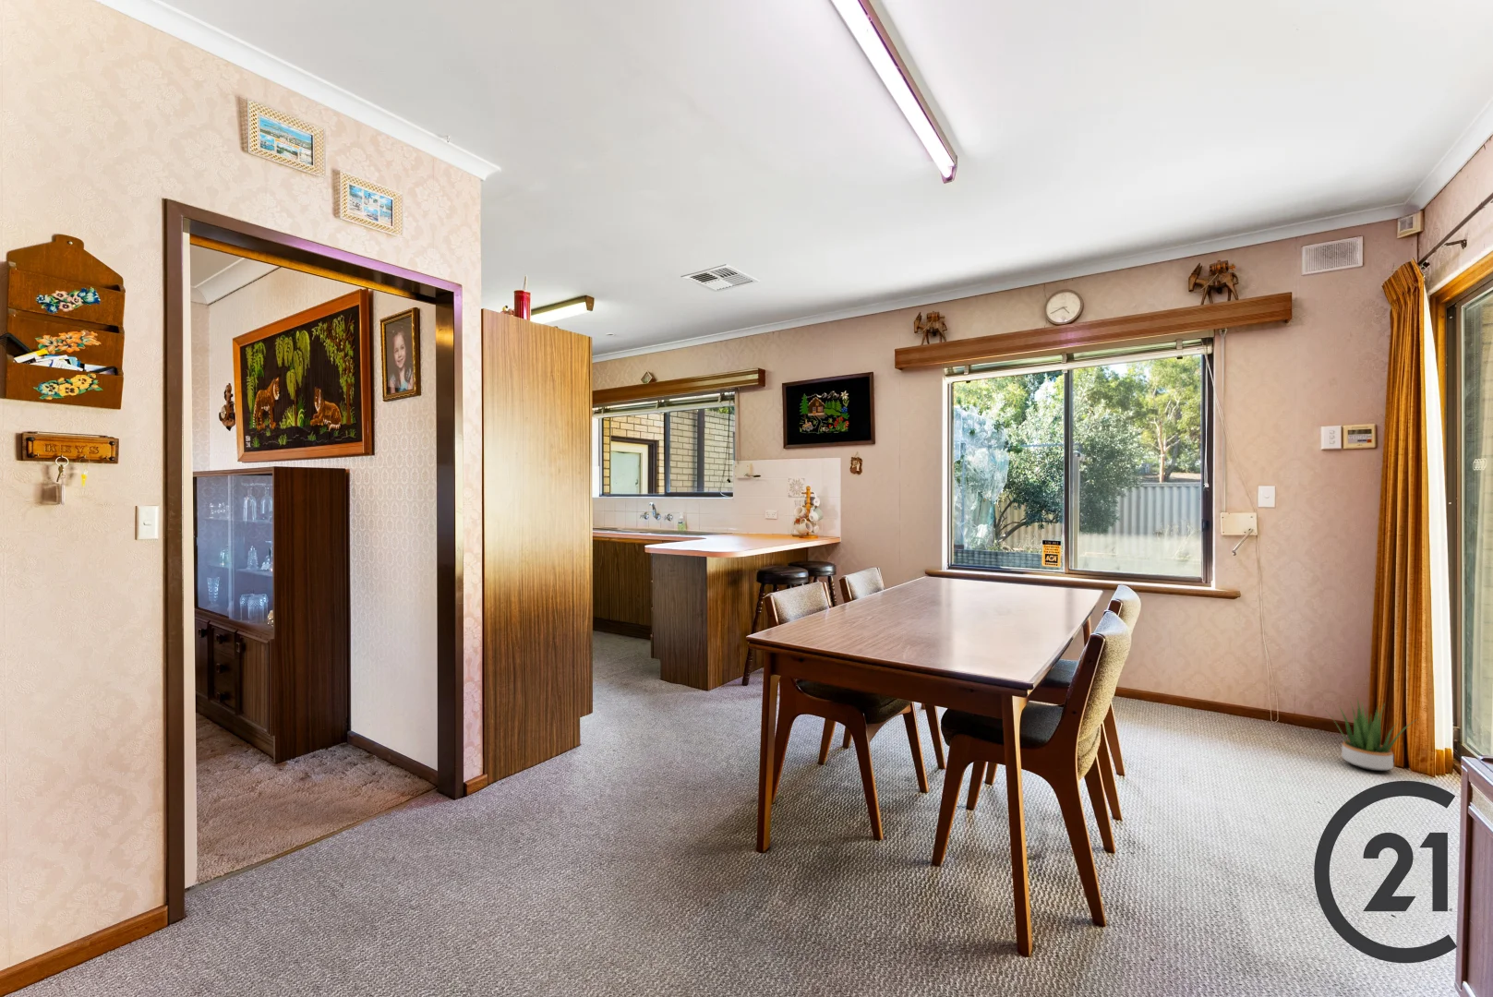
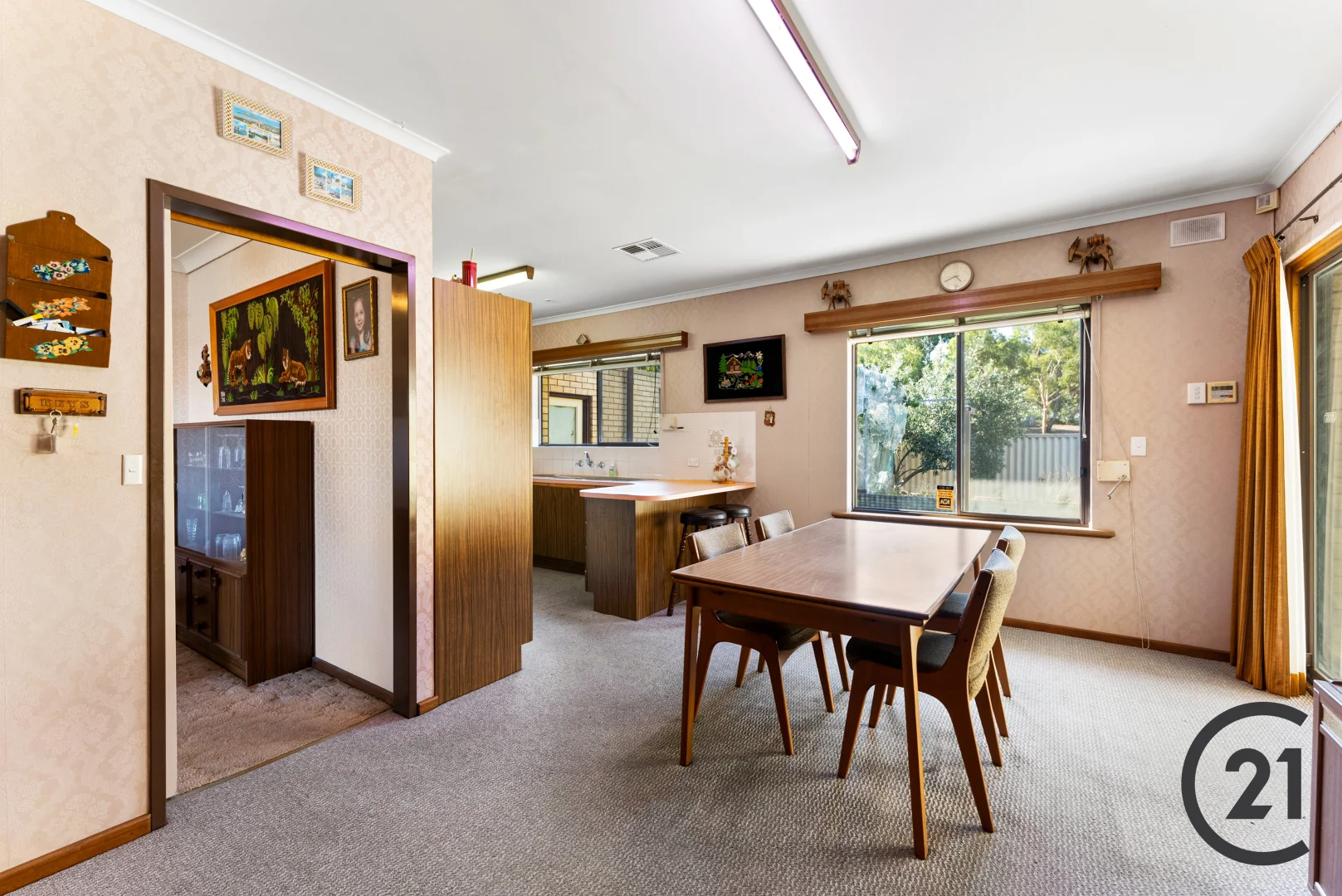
- potted plant [1326,697,1420,772]
